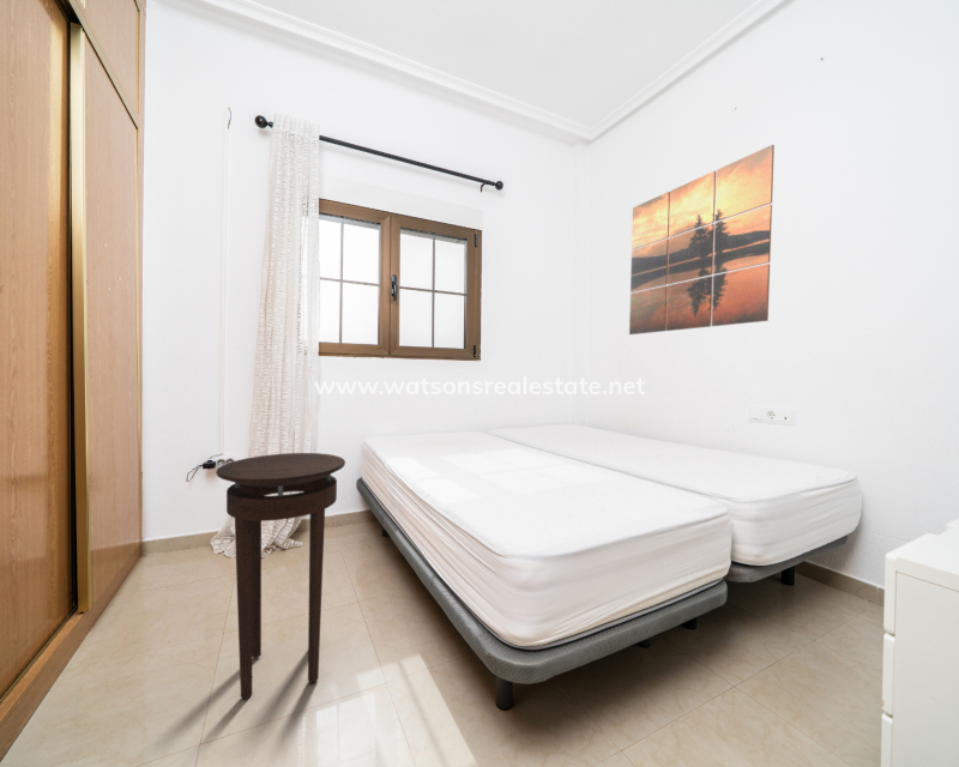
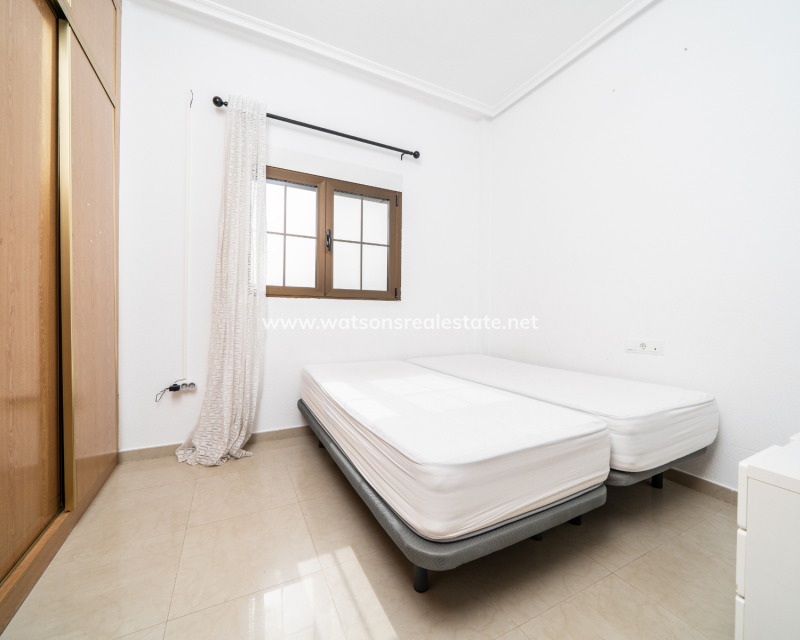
- wall art [628,144,776,336]
- stool [215,452,346,701]
